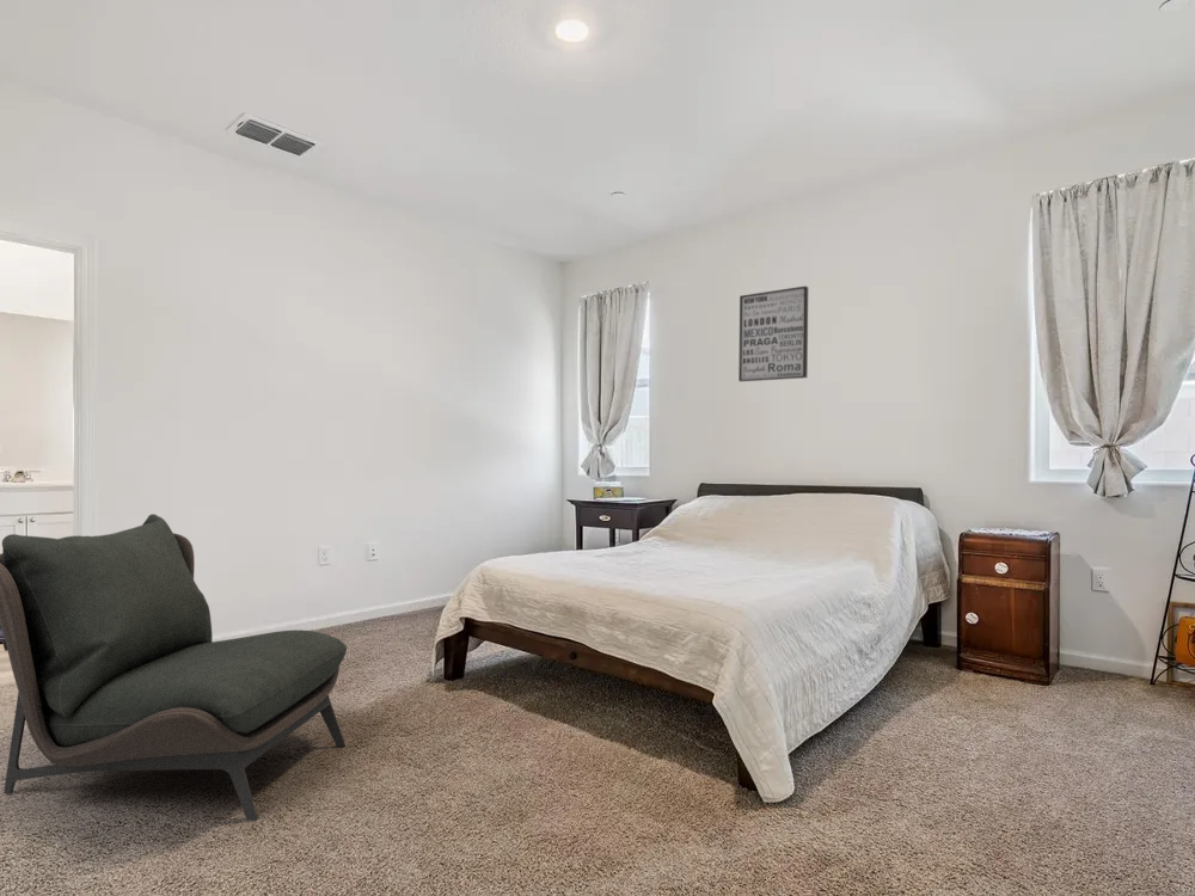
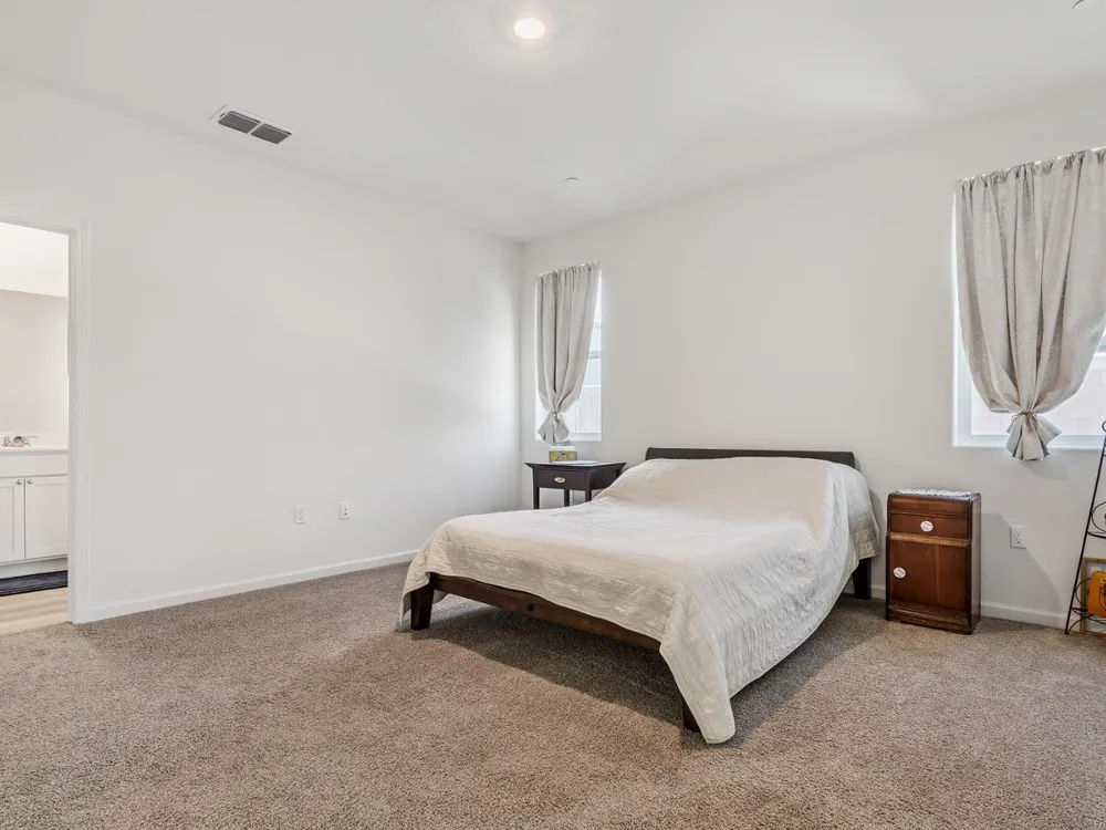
- wall art [737,284,809,382]
- armless chair [0,513,348,822]
